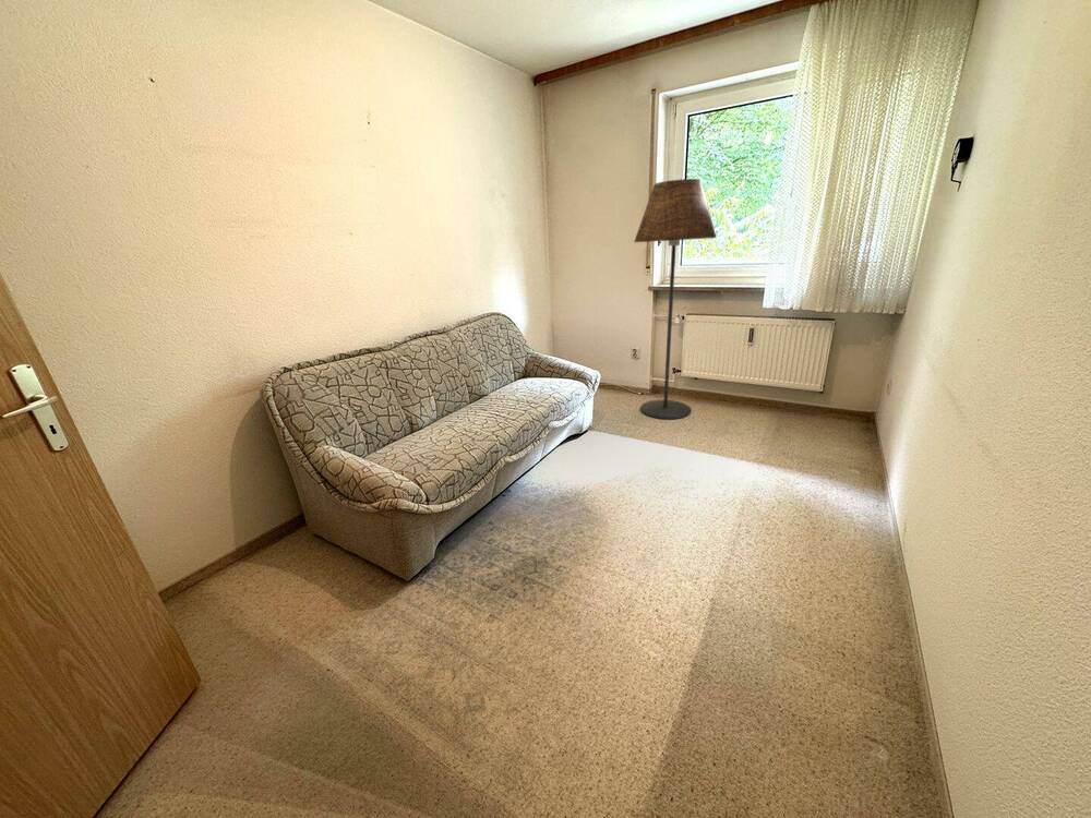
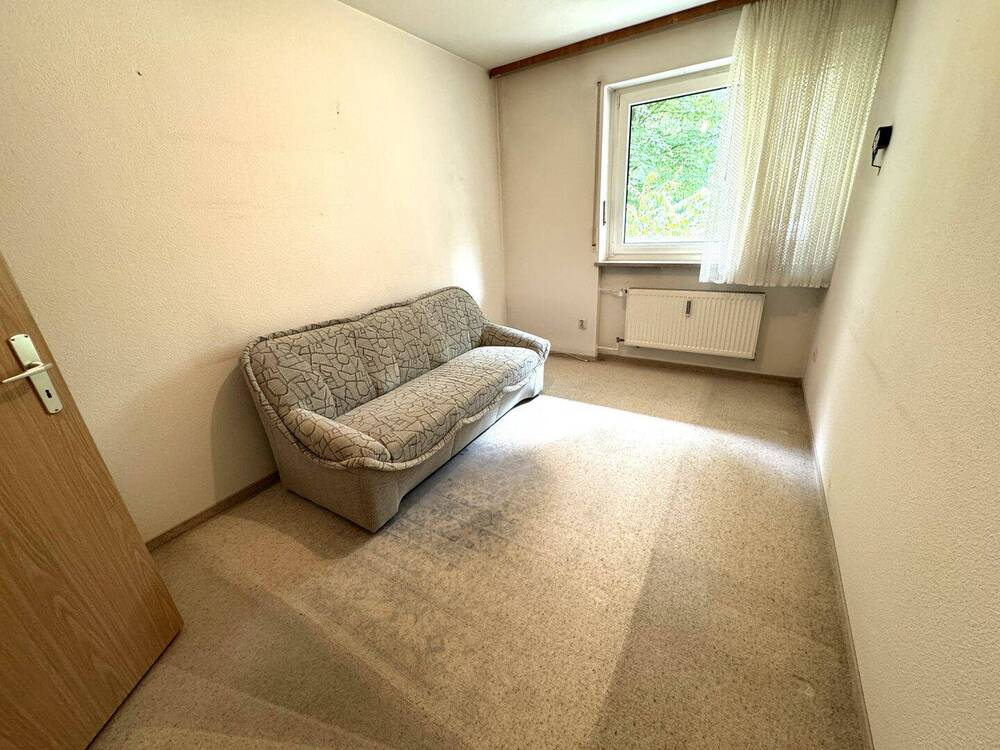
- floor lamp [633,178,718,420]
